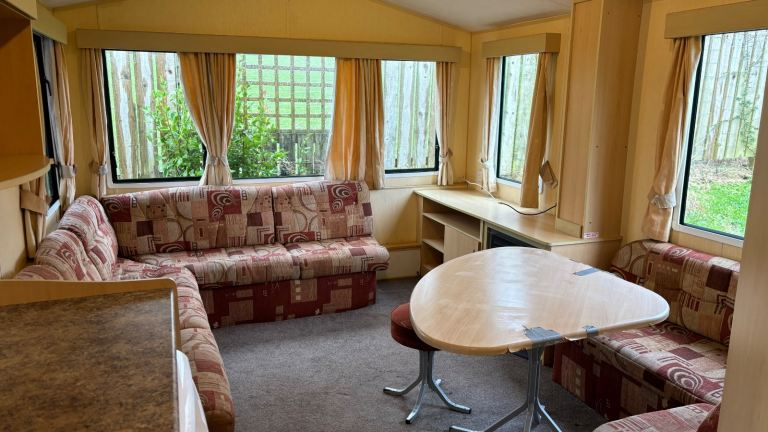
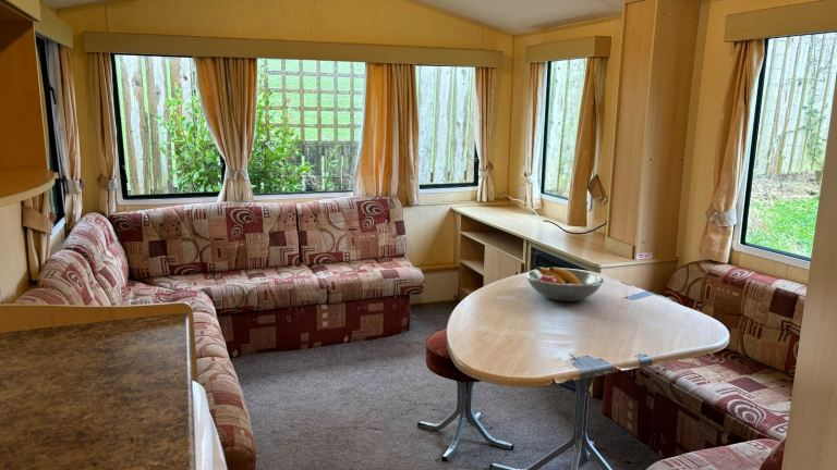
+ fruit bowl [525,265,605,302]
